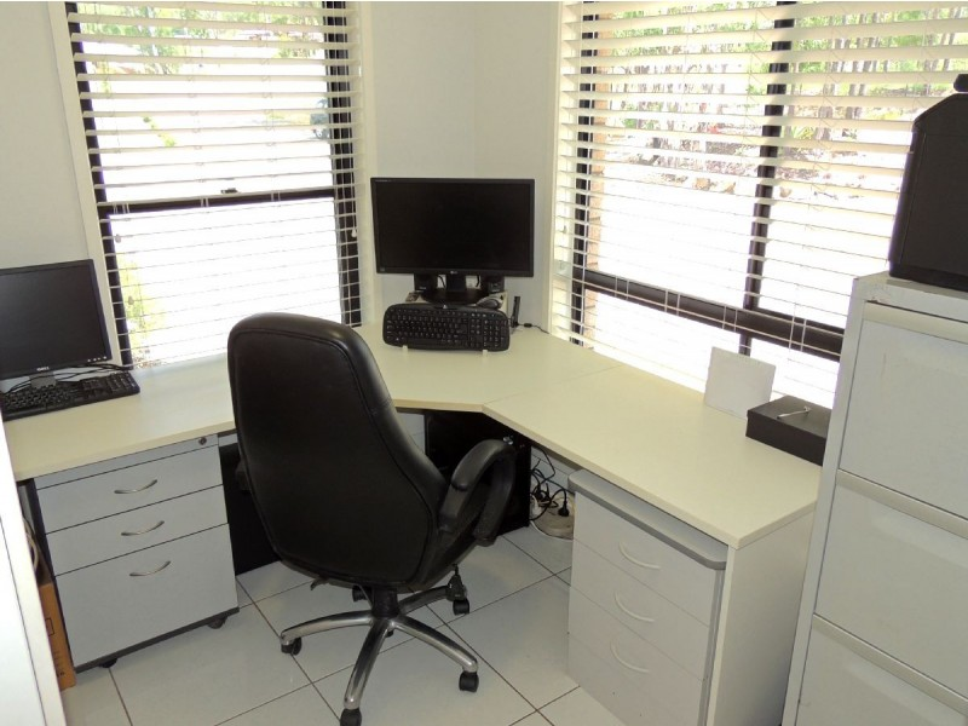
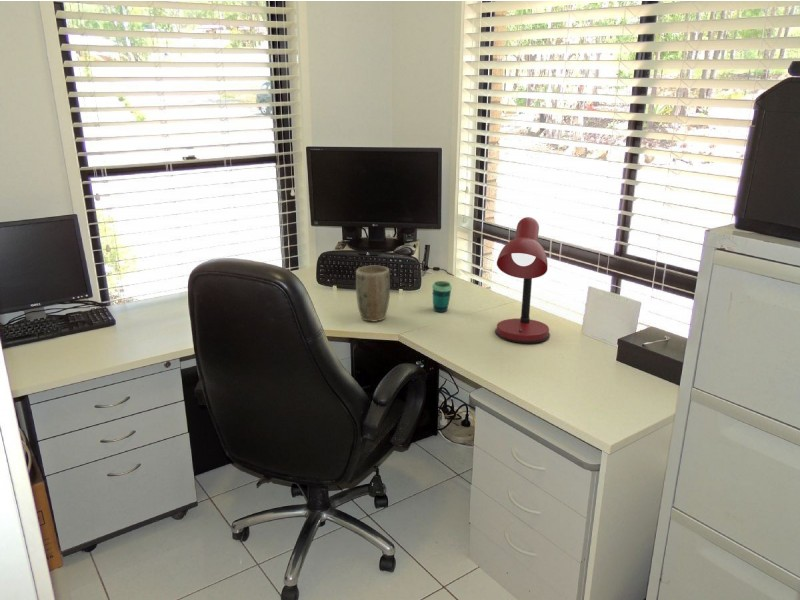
+ desk lamp [494,216,551,344]
+ plant pot [355,265,391,322]
+ cup [431,280,453,313]
